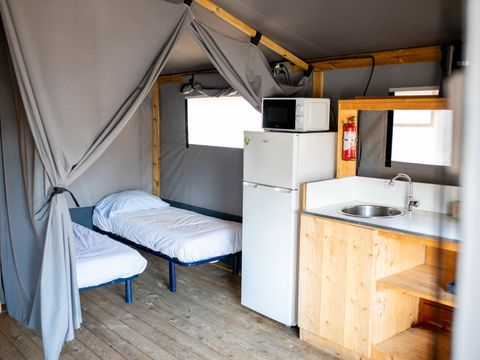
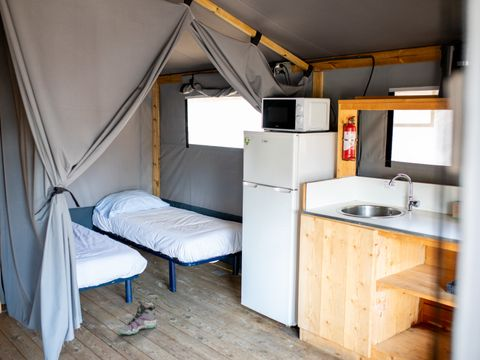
+ sneaker [118,300,157,336]
